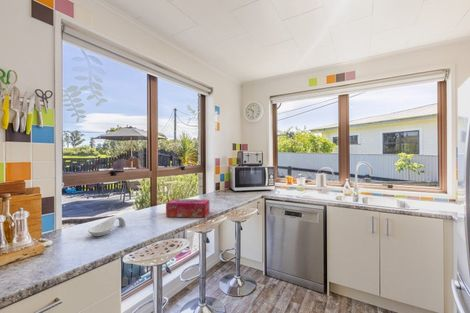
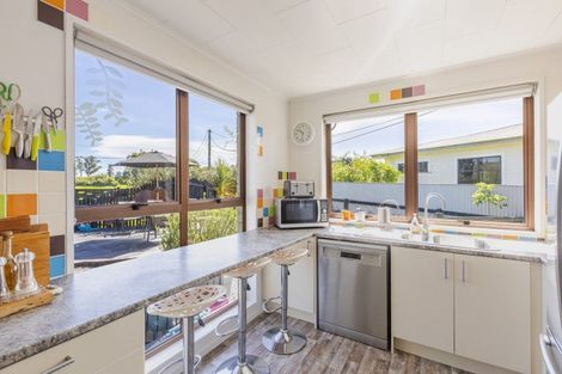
- tissue box [165,198,210,218]
- spoon rest [87,216,127,237]
